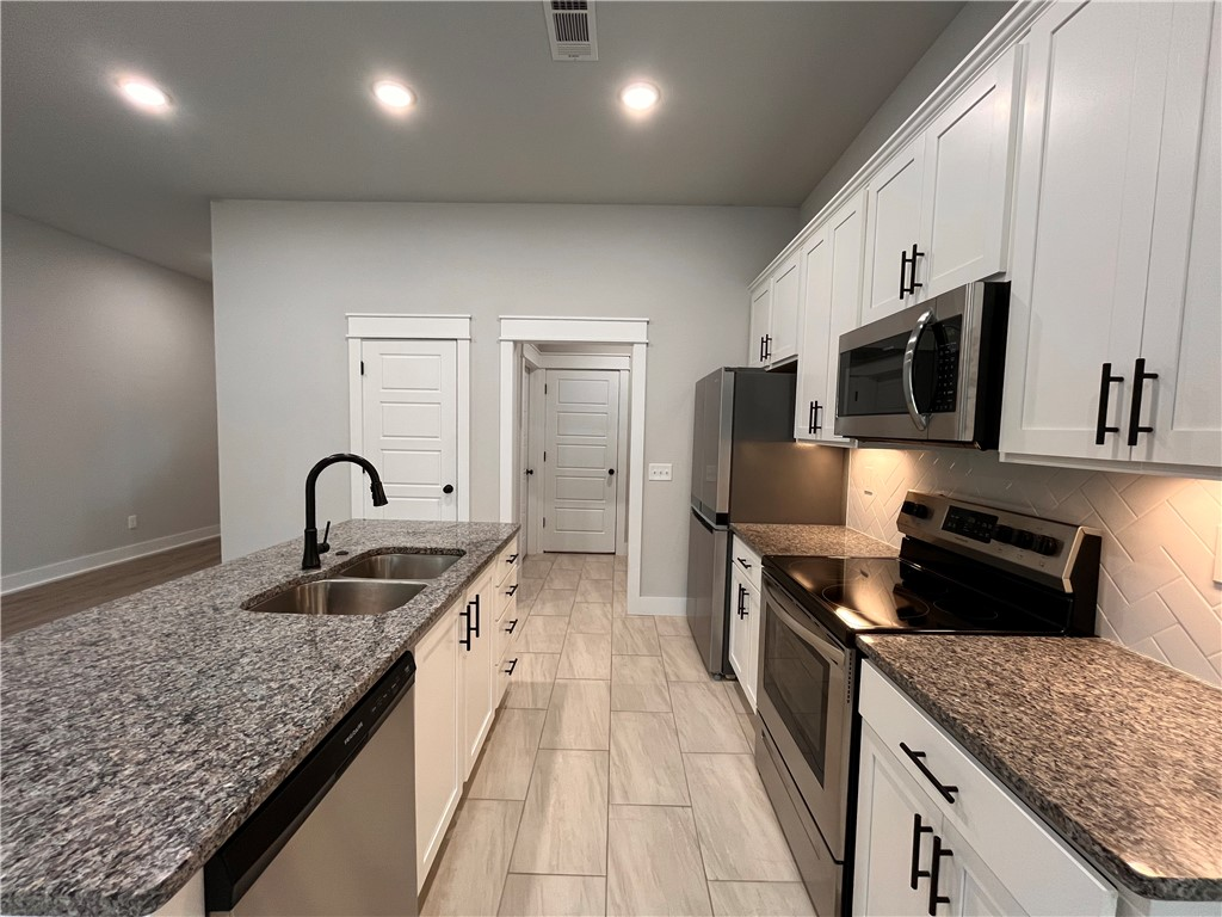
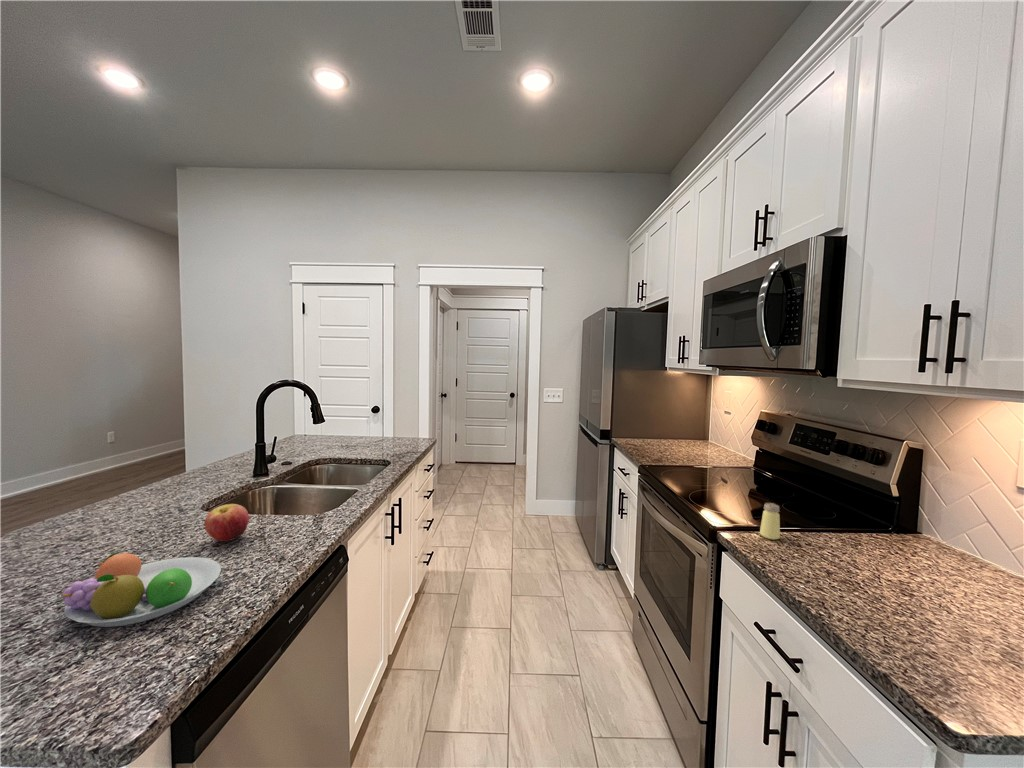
+ apple [203,503,250,543]
+ fruit bowl [61,551,222,628]
+ saltshaker [759,502,781,541]
